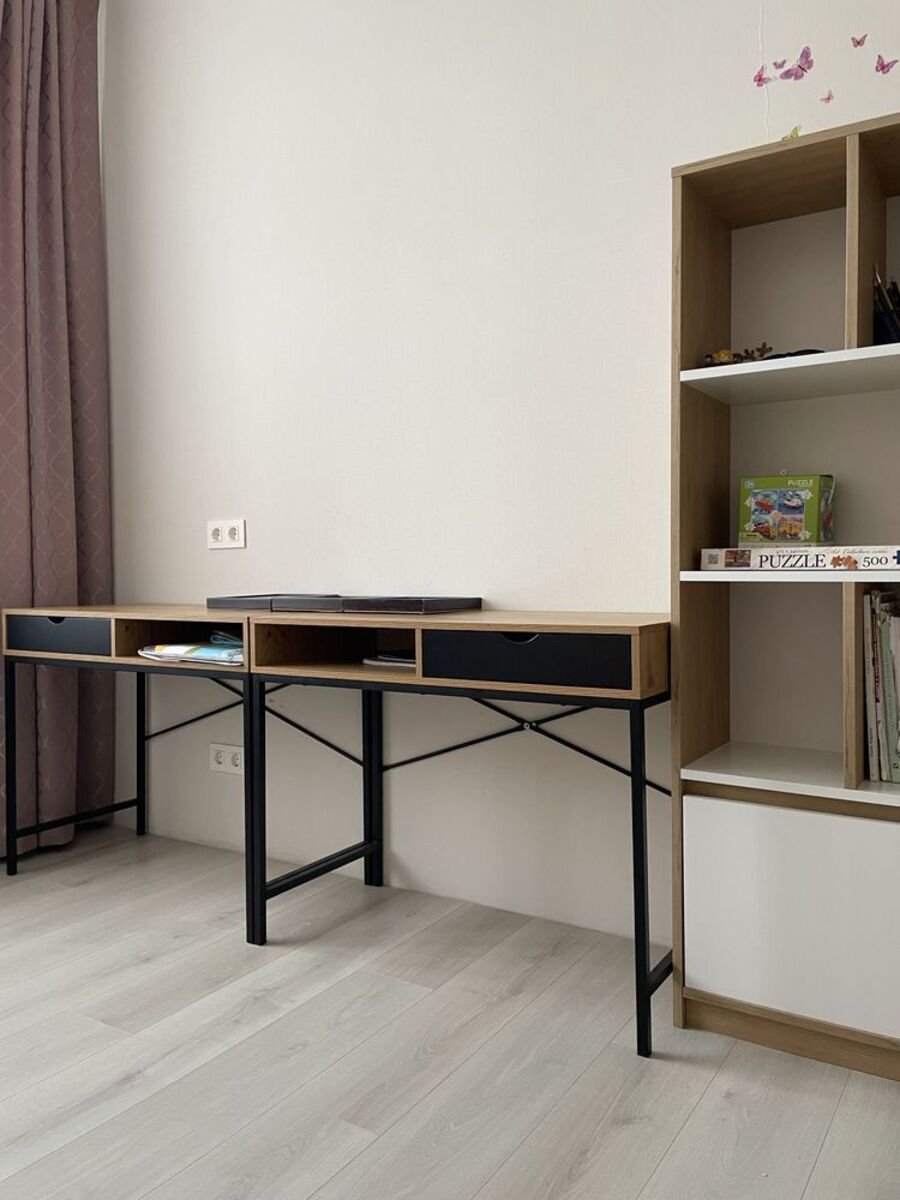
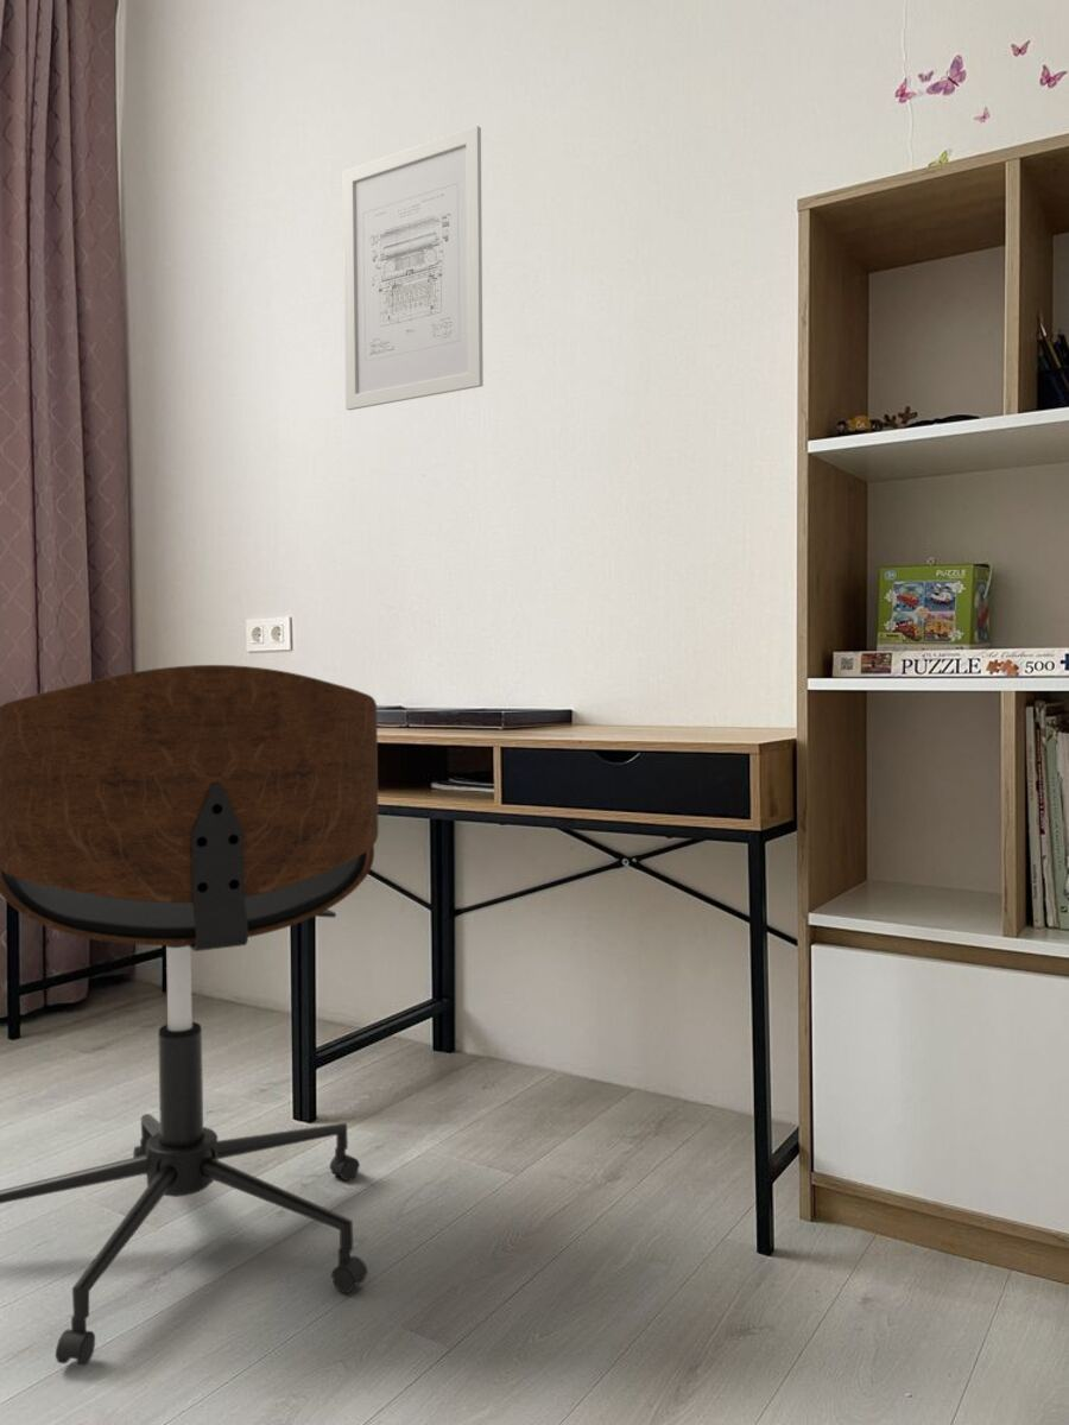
+ office chair [0,664,379,1367]
+ wall art [342,125,485,411]
